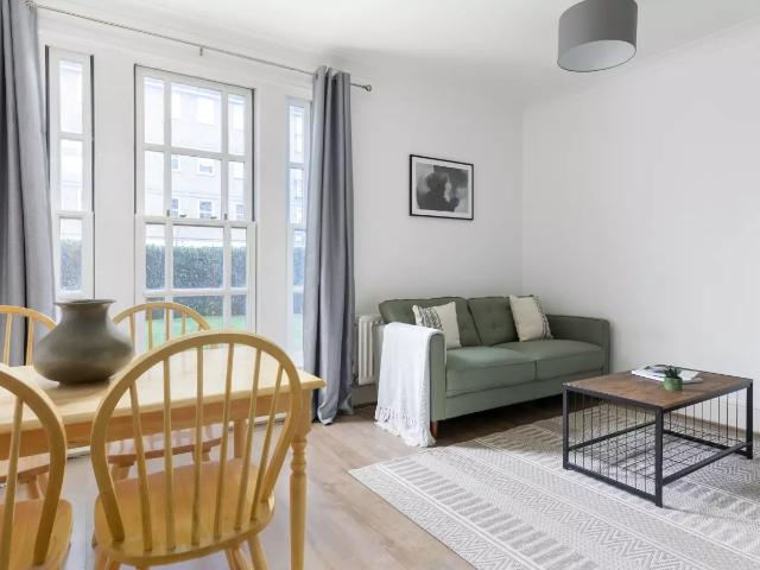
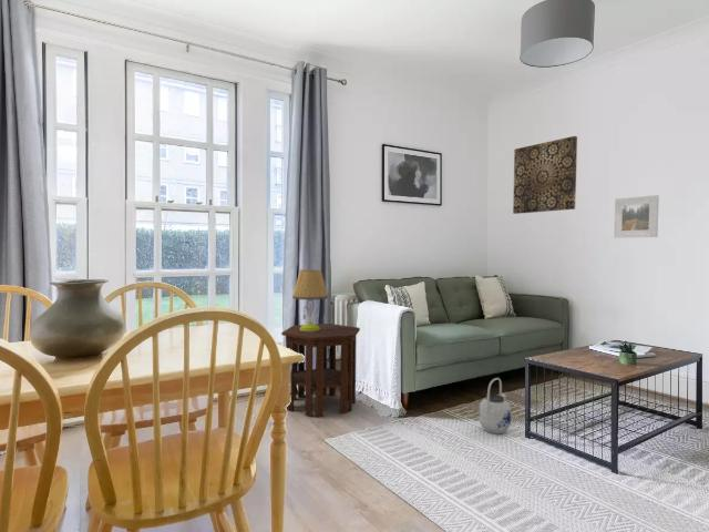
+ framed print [613,194,660,239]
+ side table [280,323,361,418]
+ wall art [512,135,578,215]
+ table lamp [291,268,329,331]
+ teapot [477,377,512,434]
